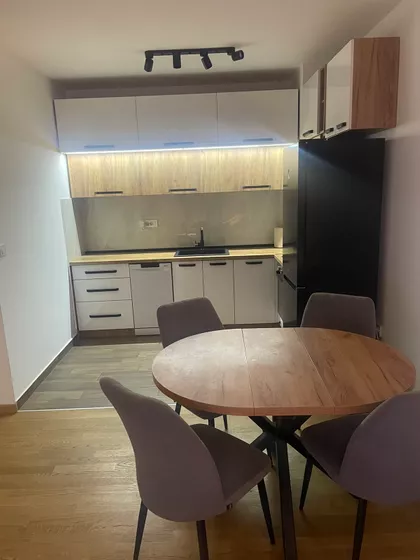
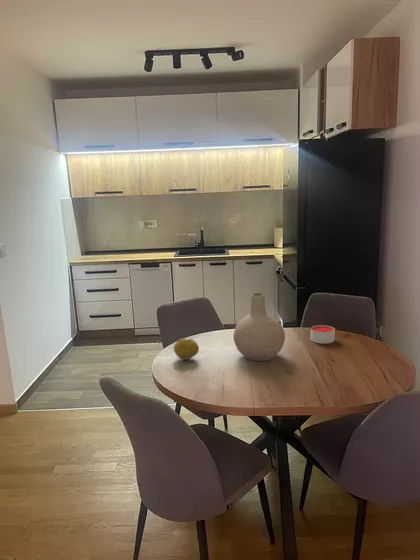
+ candle [310,324,336,345]
+ fruit [173,337,200,361]
+ vase [232,292,286,362]
